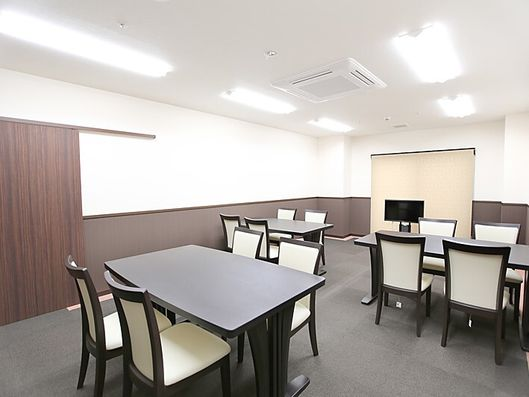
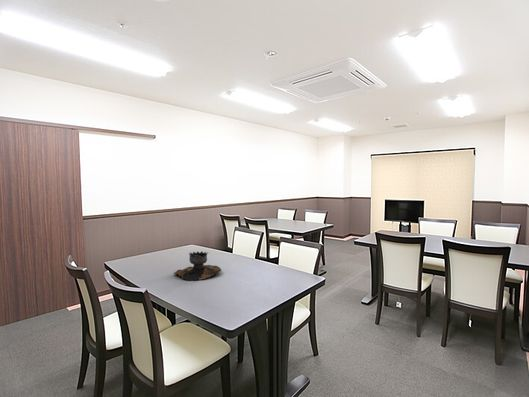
+ brazier [173,250,222,281]
